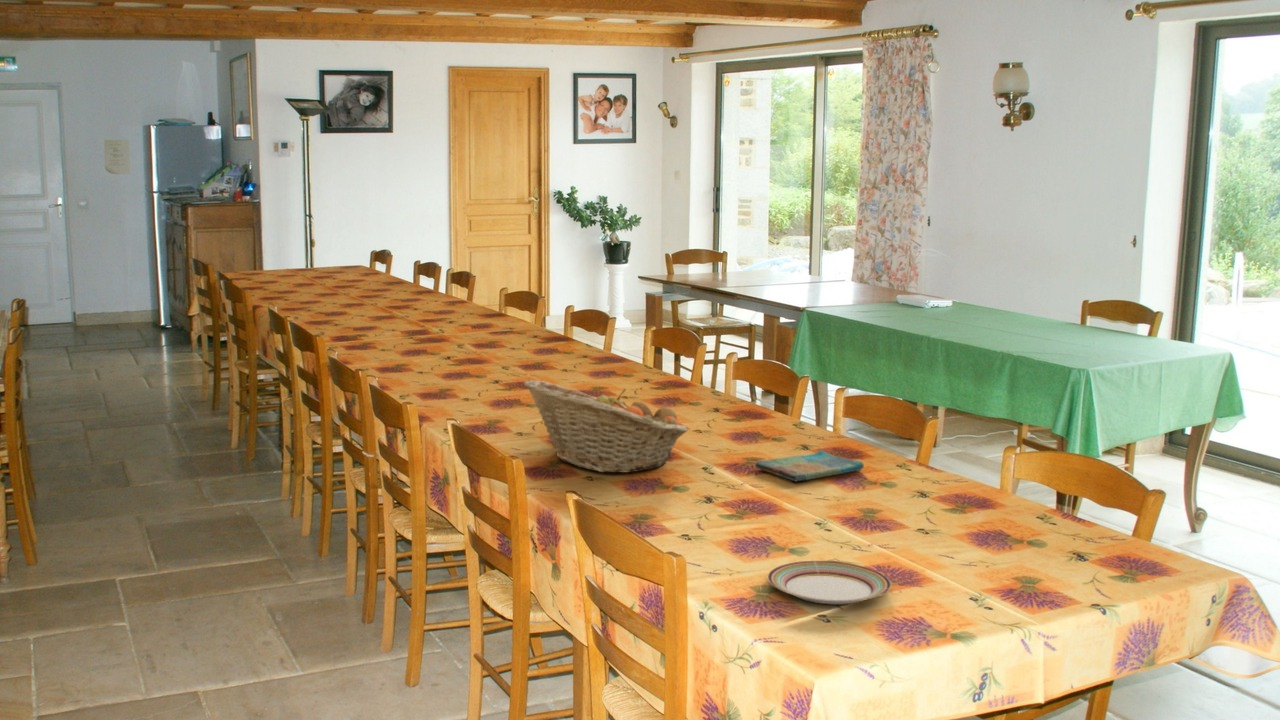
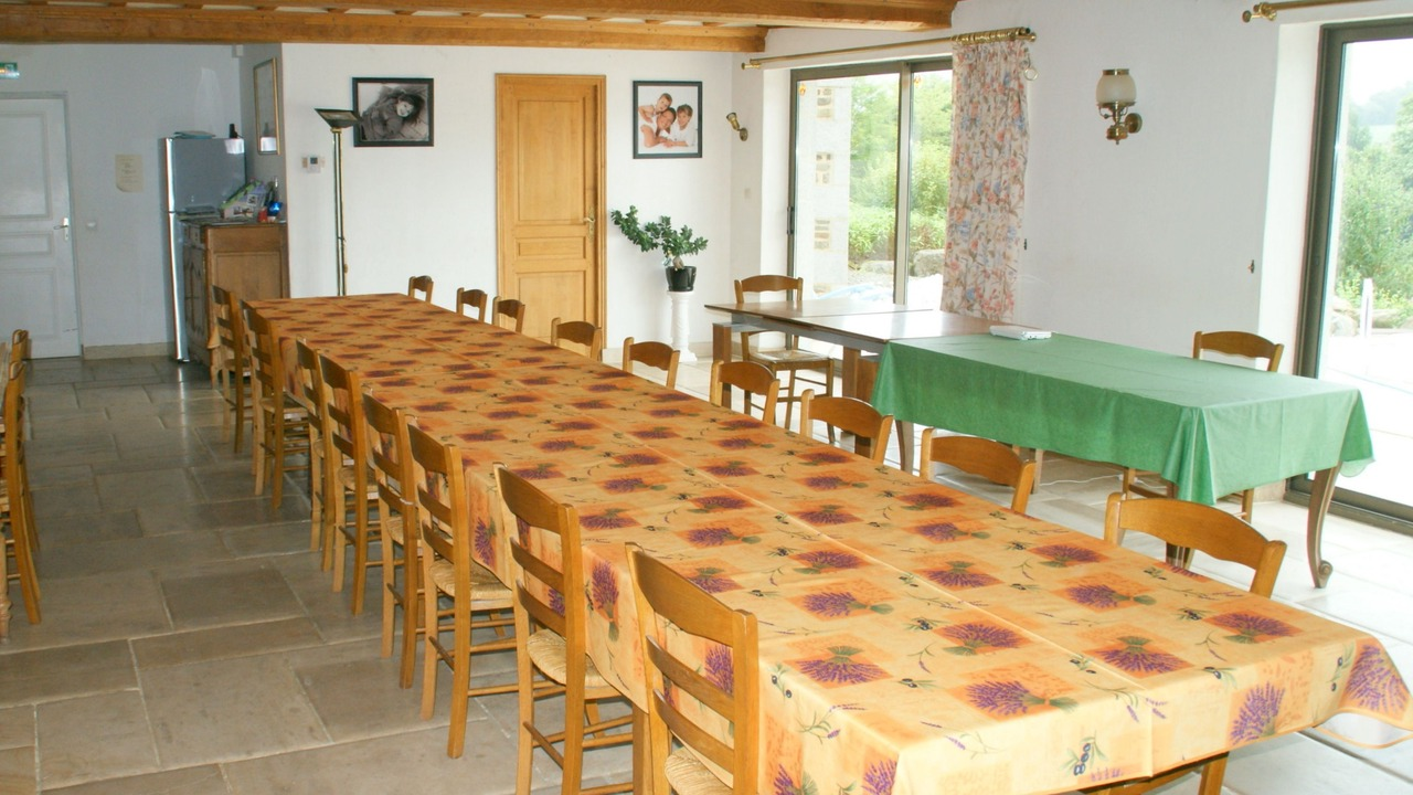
- plate [767,560,892,605]
- dish towel [754,449,865,482]
- fruit basket [523,378,689,474]
